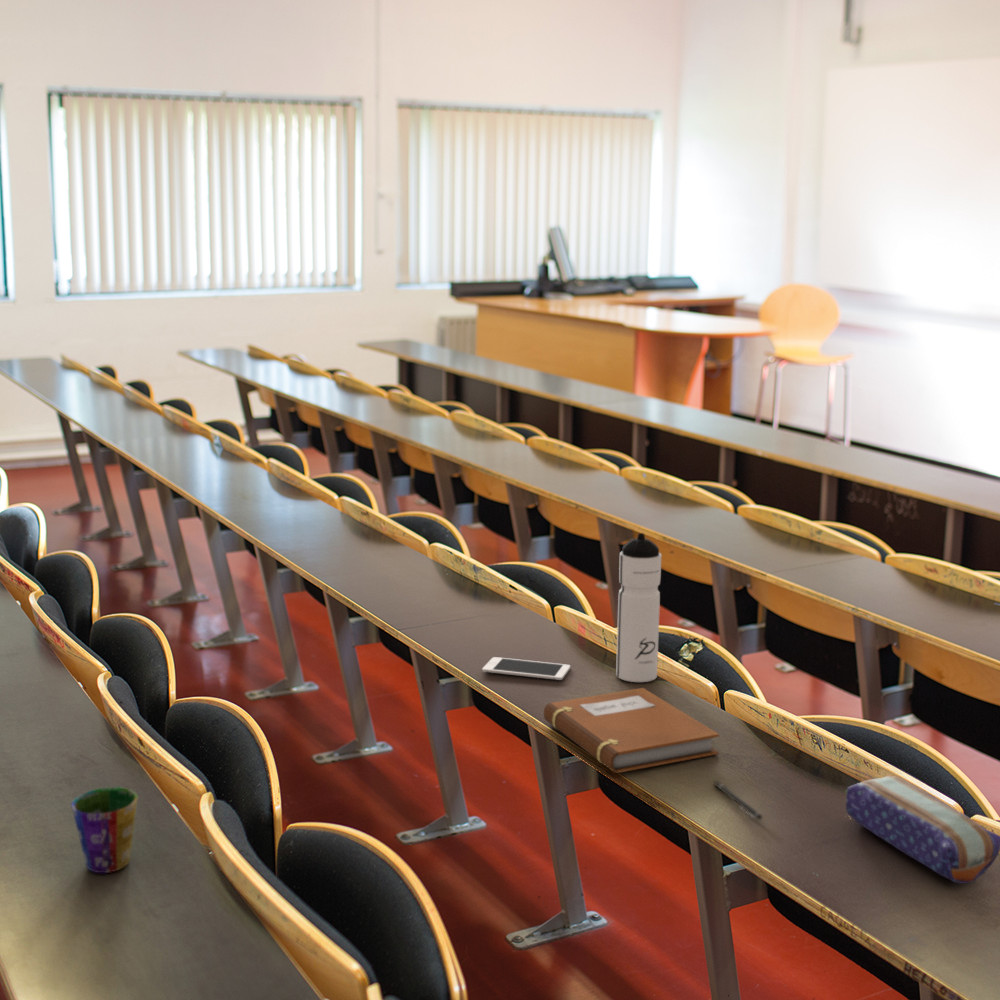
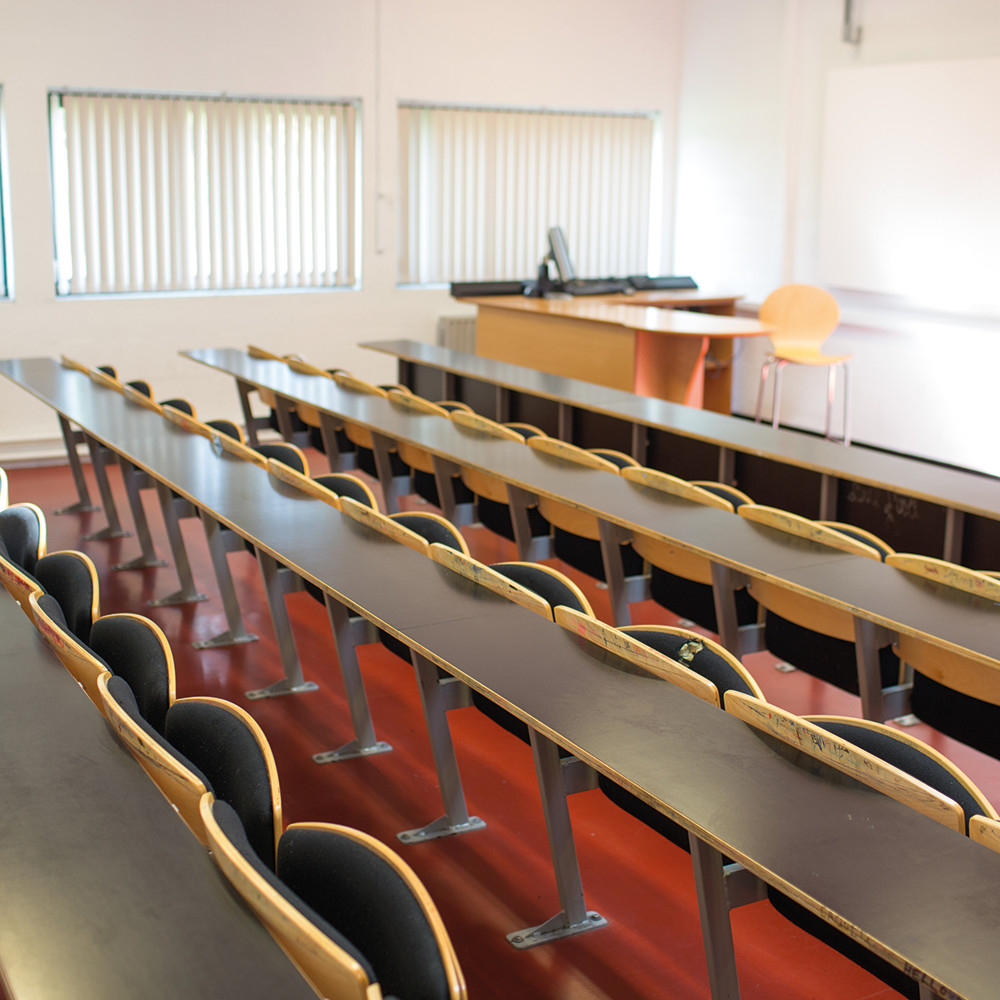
- cup [70,786,138,874]
- pen [713,780,763,821]
- cell phone [481,656,571,681]
- water bottle [615,532,662,683]
- pencil case [845,775,1000,885]
- notebook [543,687,720,774]
